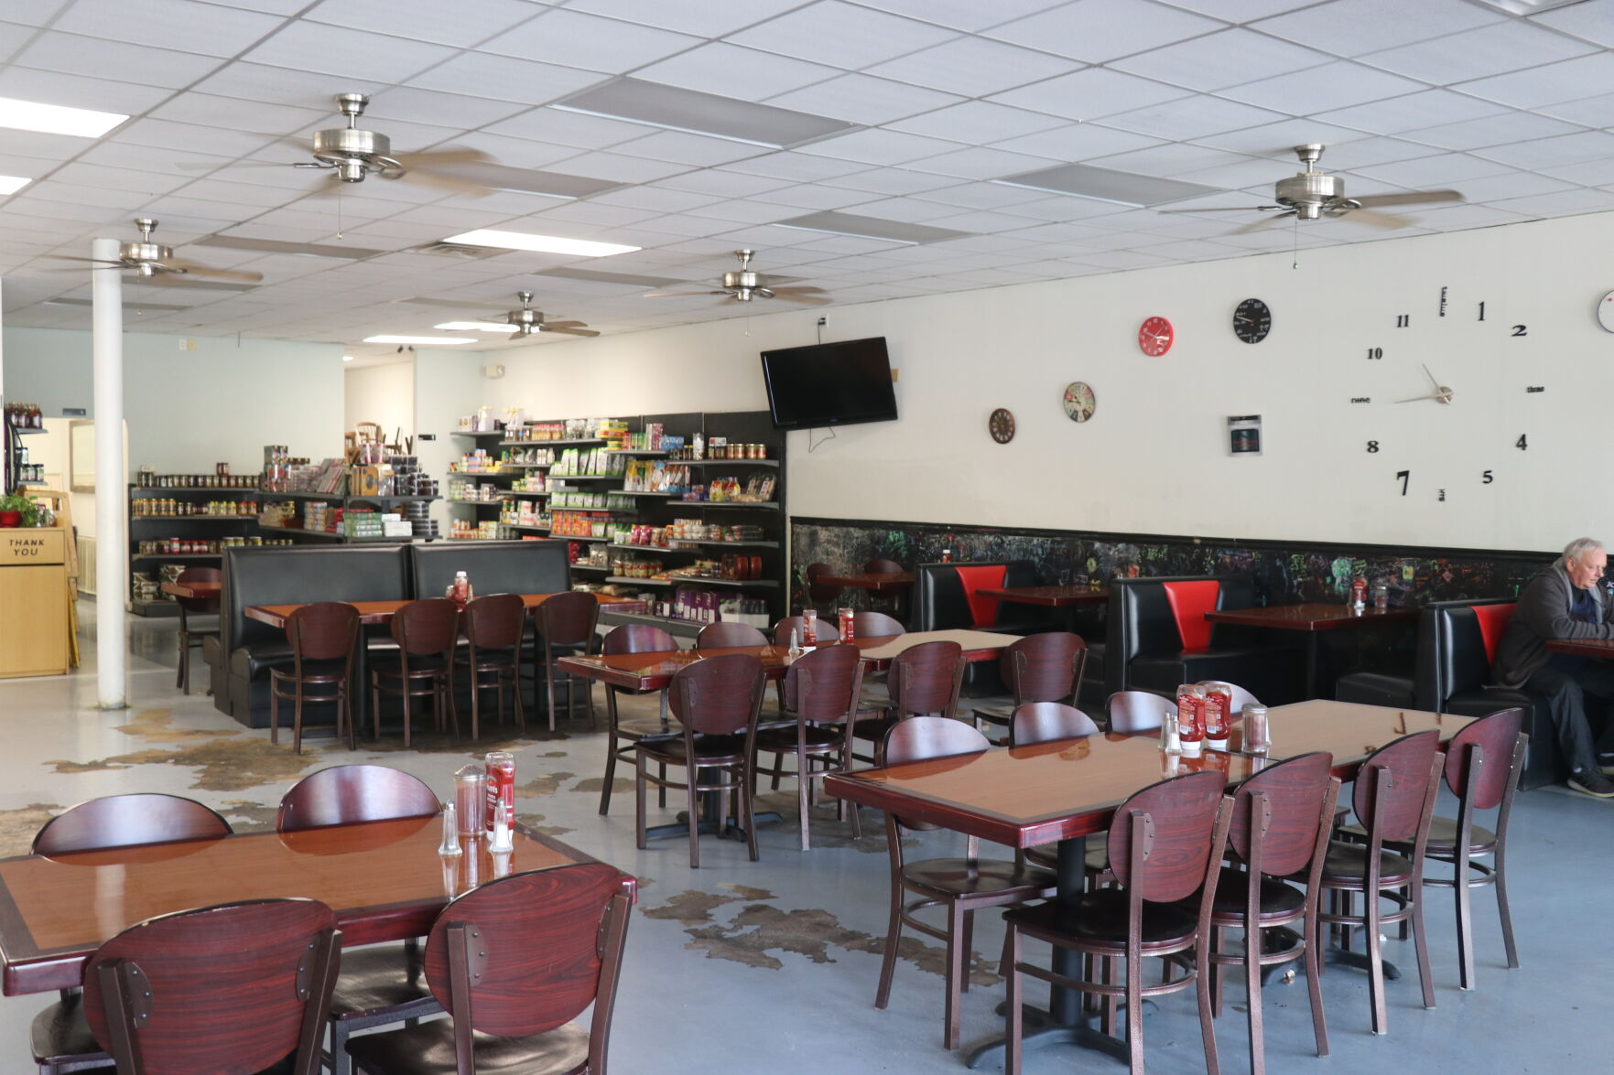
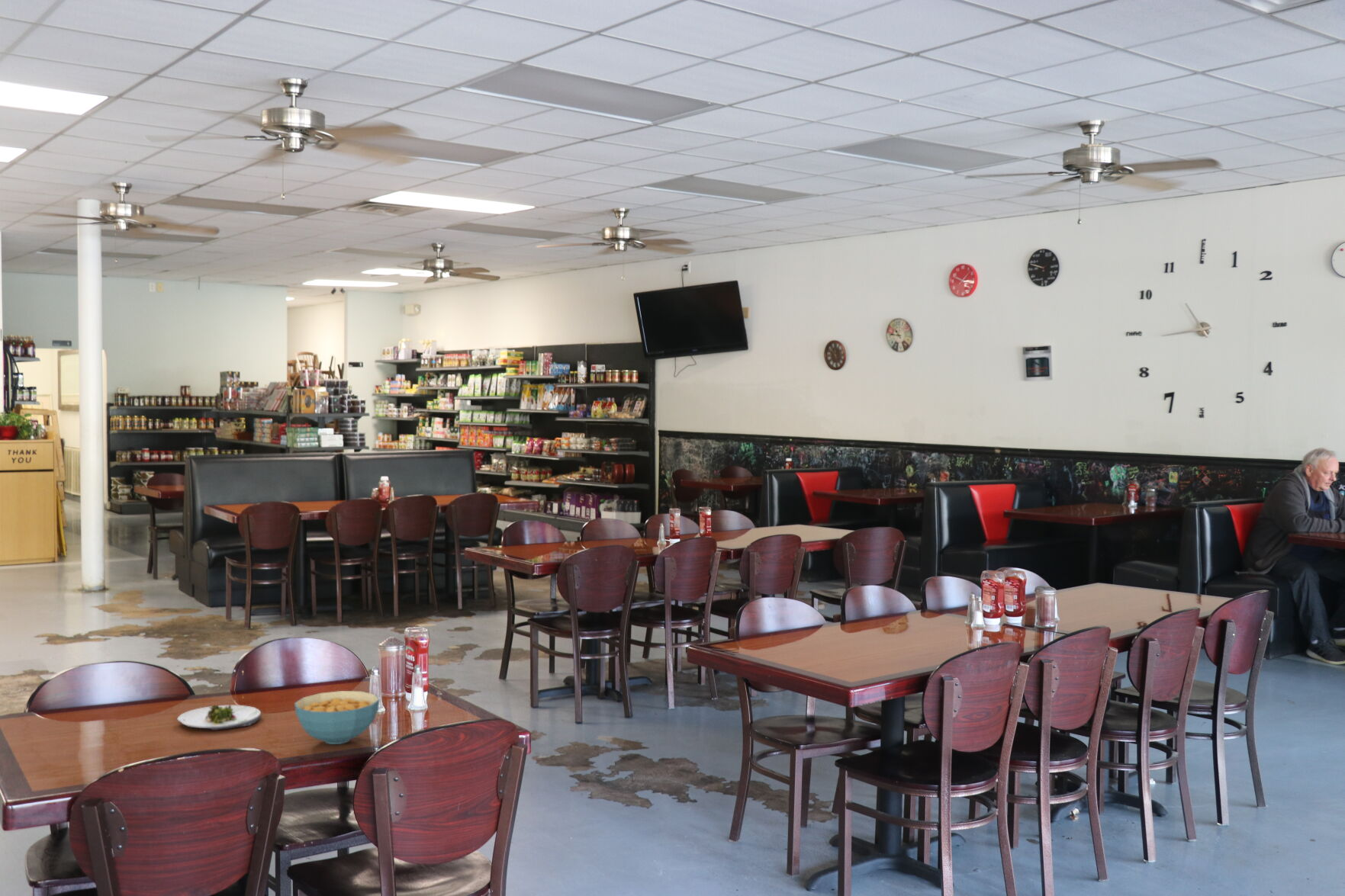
+ cereal bowl [294,690,381,745]
+ salad plate [176,704,262,731]
